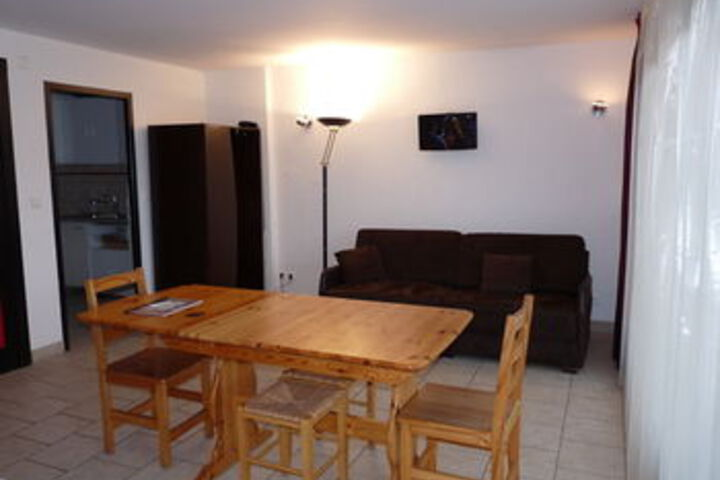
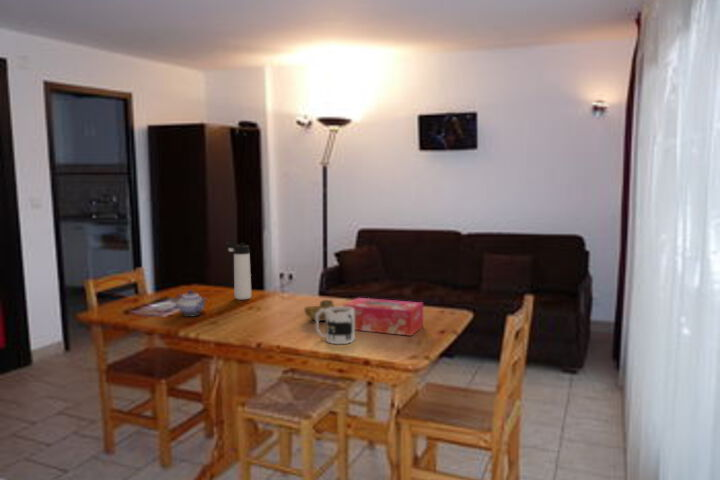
+ teapot [174,289,207,317]
+ tissue box [342,297,424,337]
+ decorative bowl [303,299,336,322]
+ thermos bottle [225,242,252,301]
+ mug [315,305,356,345]
